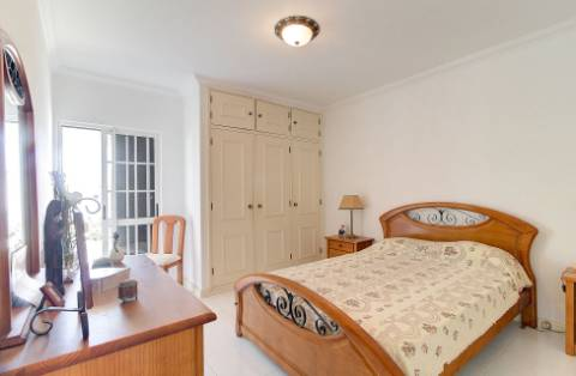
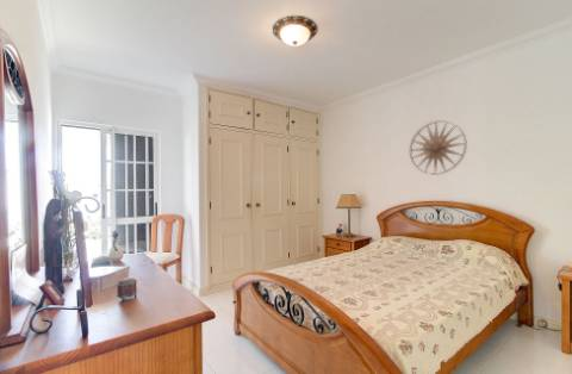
+ wall art [409,119,468,175]
